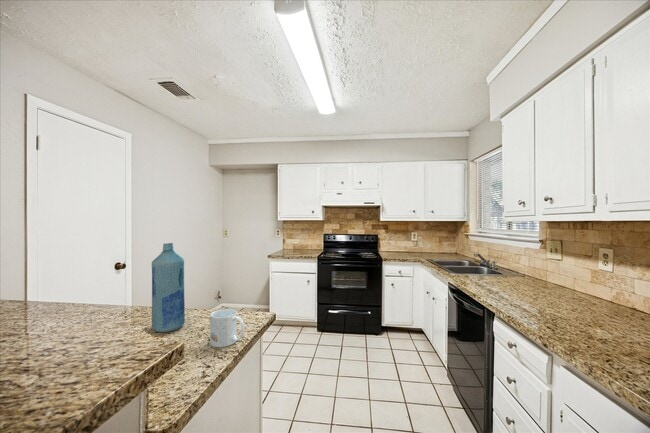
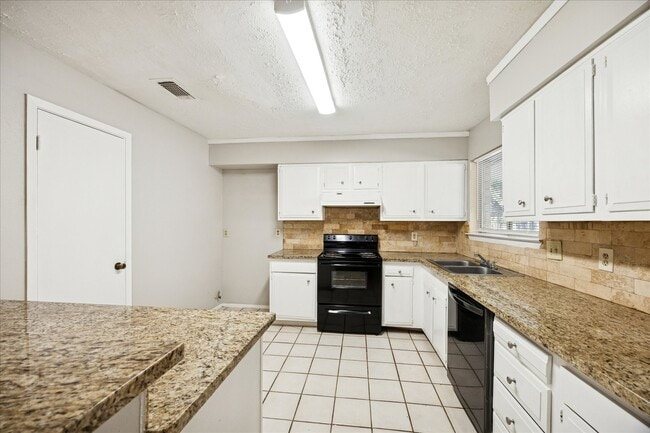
- bottle [151,242,186,333]
- mug [209,308,246,348]
